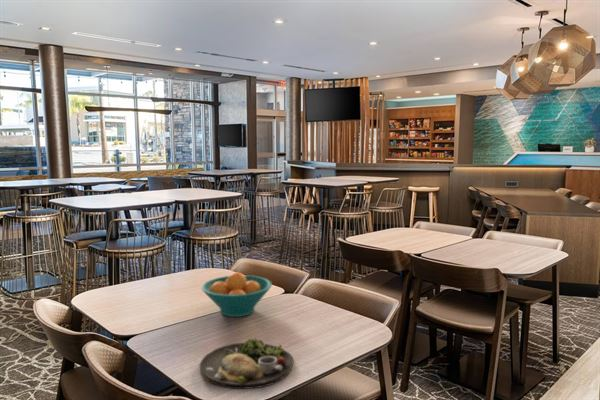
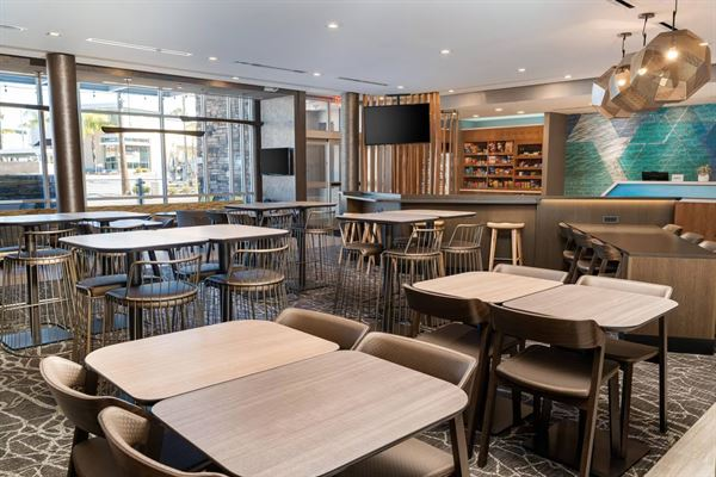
- dinner plate [199,337,295,390]
- fruit bowl [200,271,273,318]
